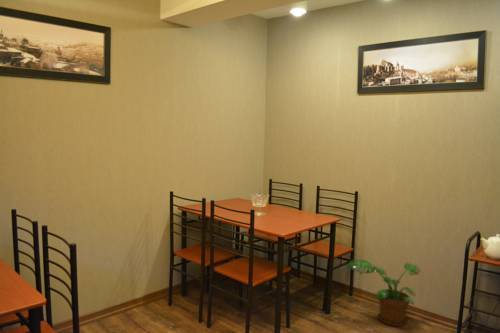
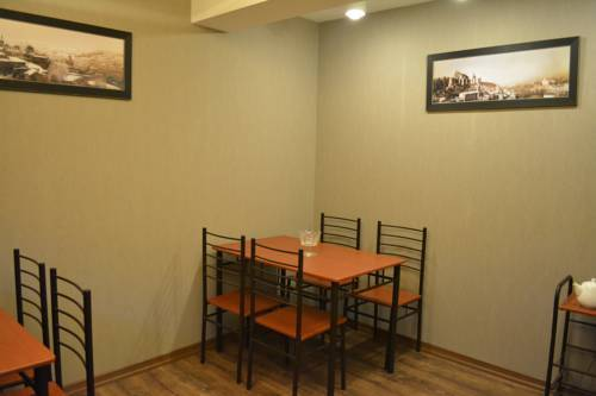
- potted plant [346,259,422,327]
